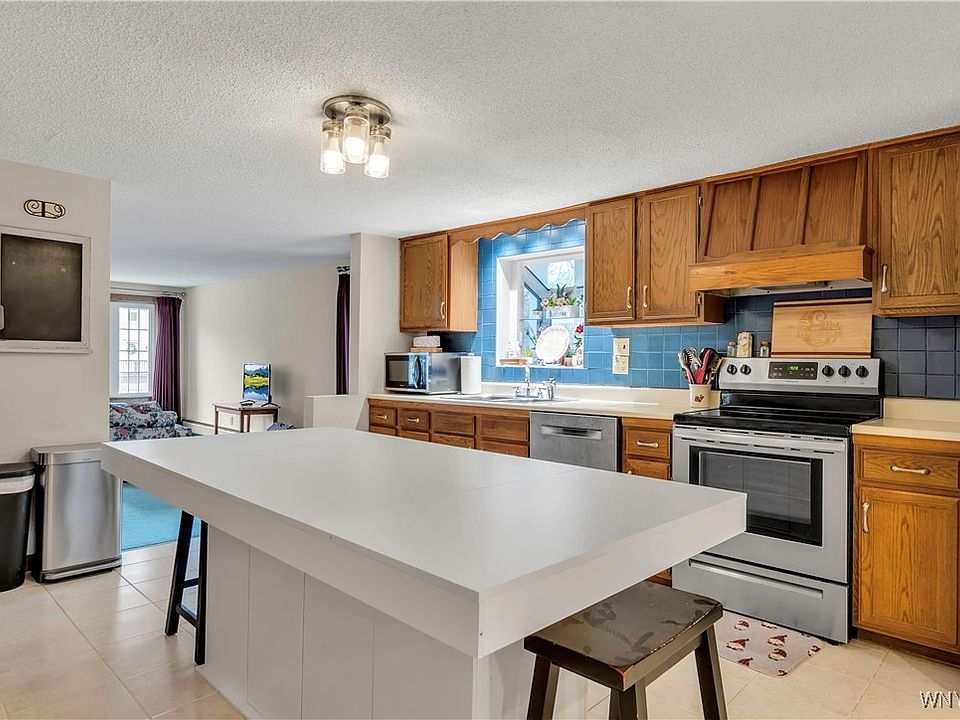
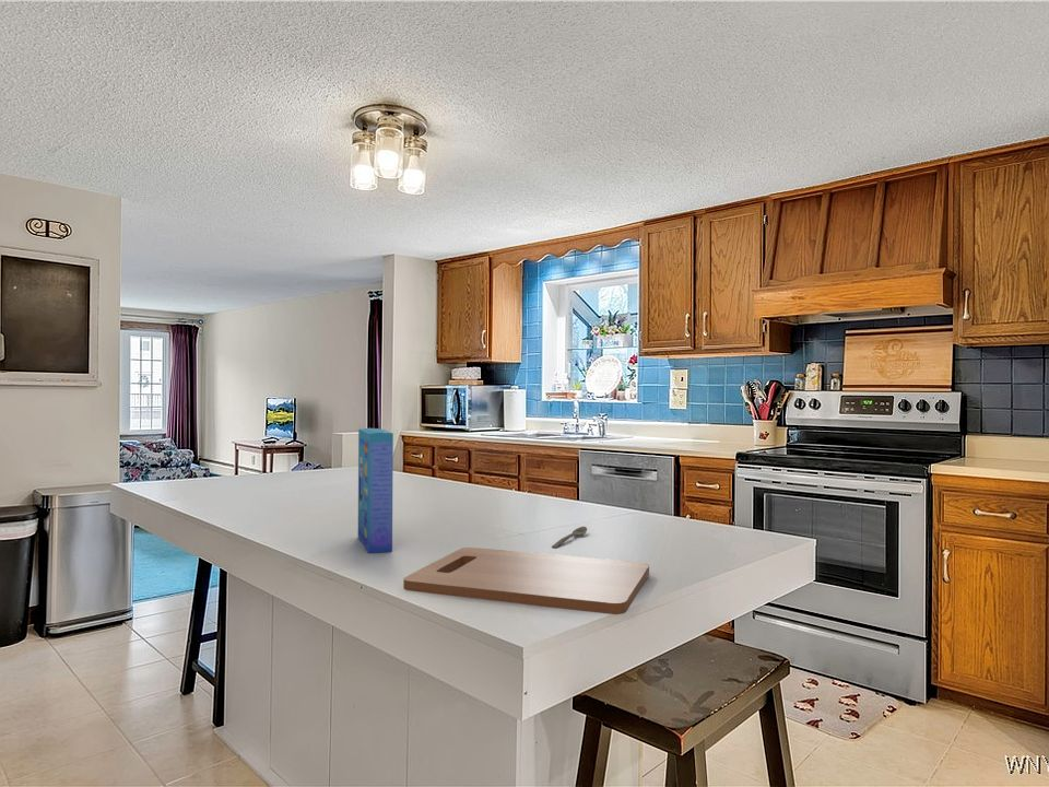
+ cutting board [402,547,650,615]
+ spoon [551,526,588,549]
+ cereal box [357,427,394,554]
